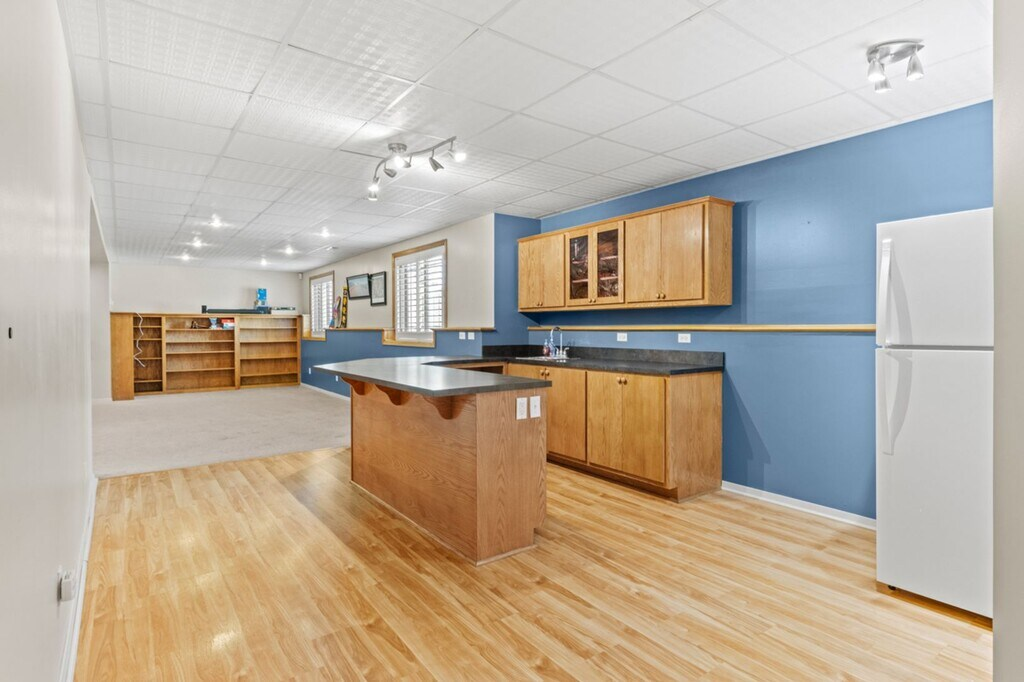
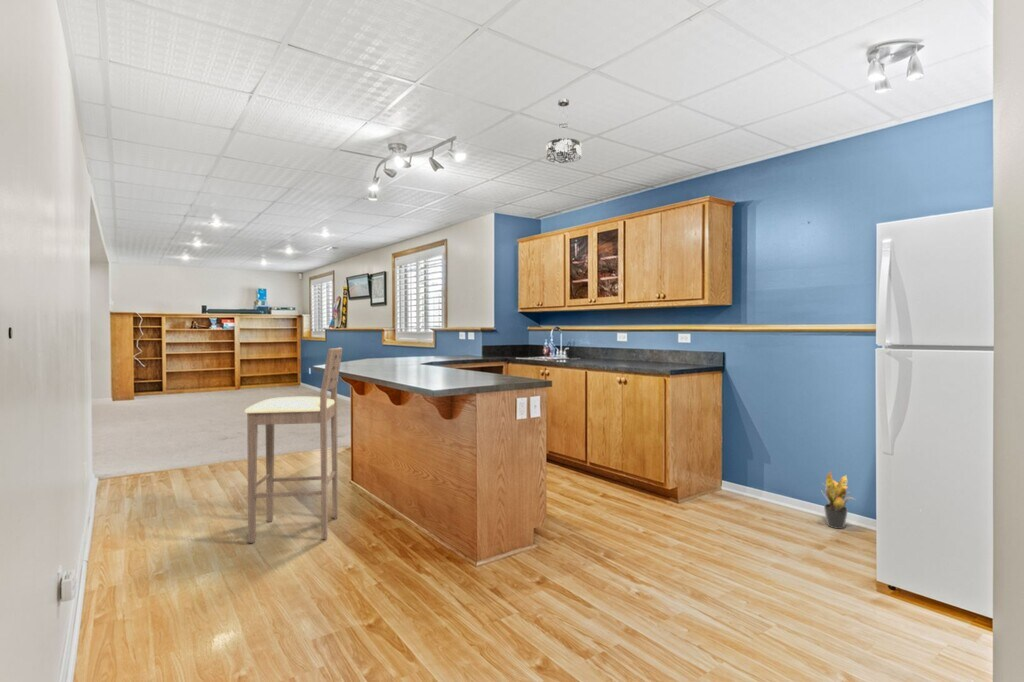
+ pendant light [545,98,582,164]
+ potted plant [821,470,855,530]
+ bar stool [243,346,344,544]
